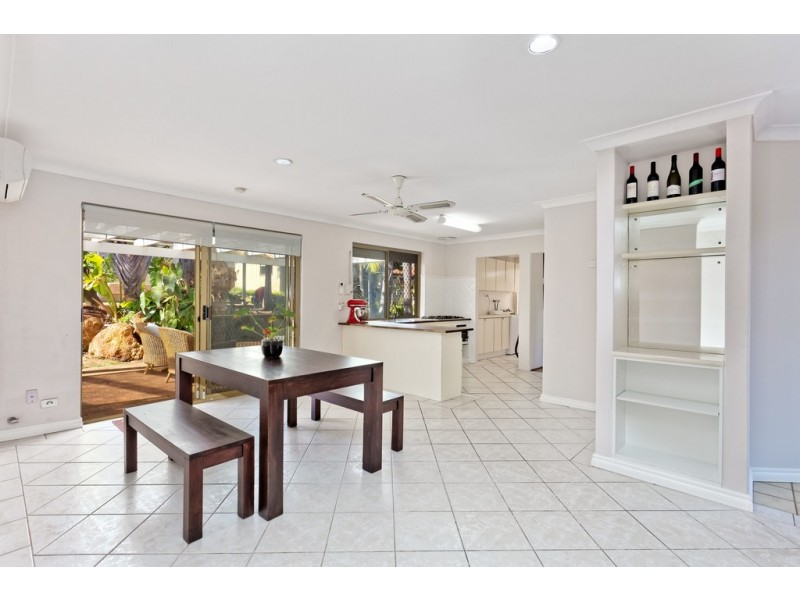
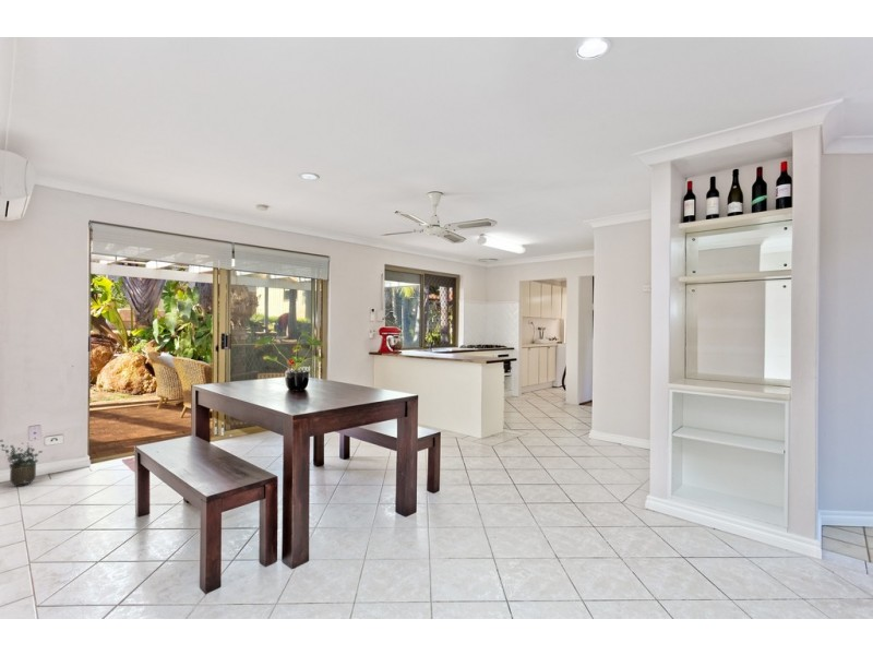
+ potted plant [0,439,44,487]
